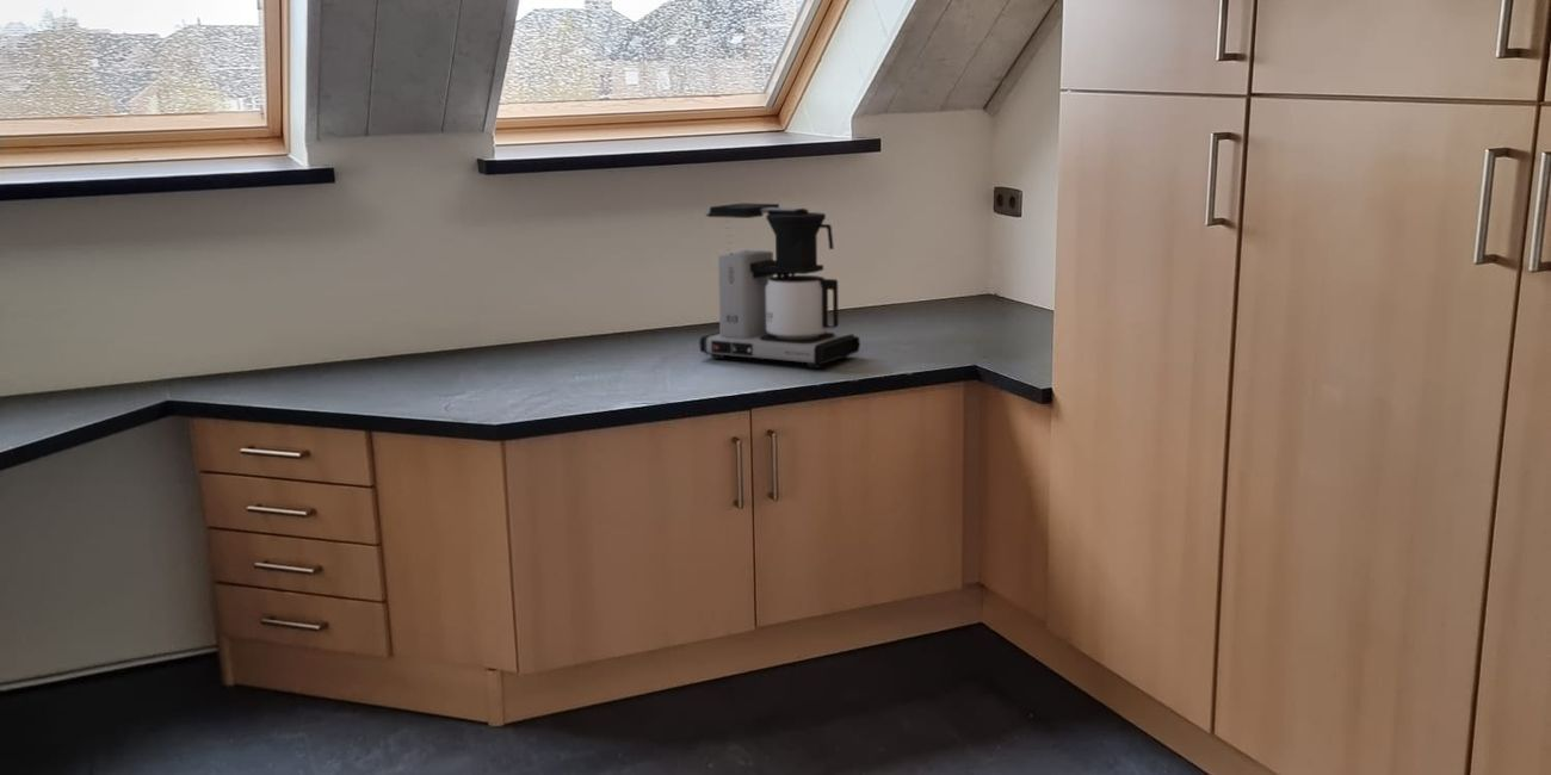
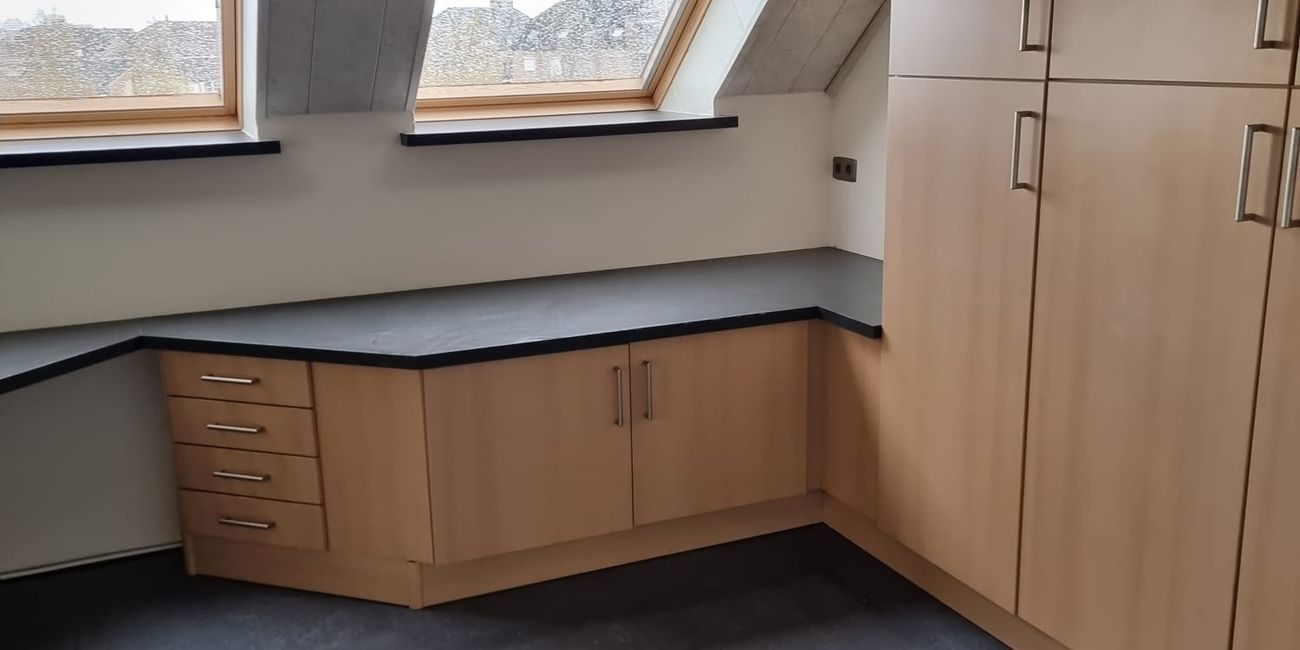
- coffee maker [698,203,861,370]
